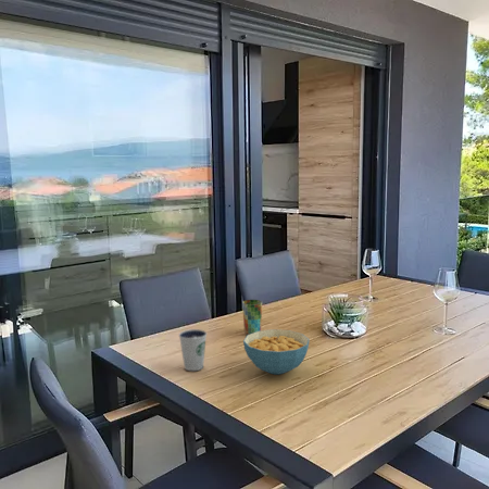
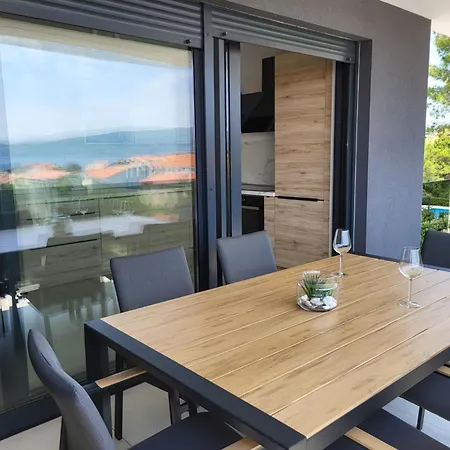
- cup [241,299,263,336]
- cereal bowl [242,328,311,376]
- dixie cup [178,328,208,372]
